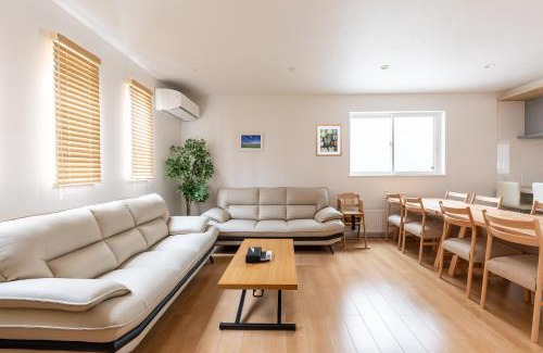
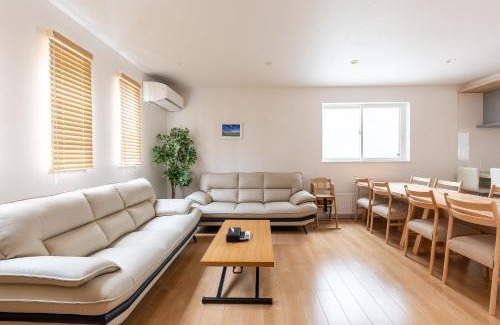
- wall art [315,123,343,157]
